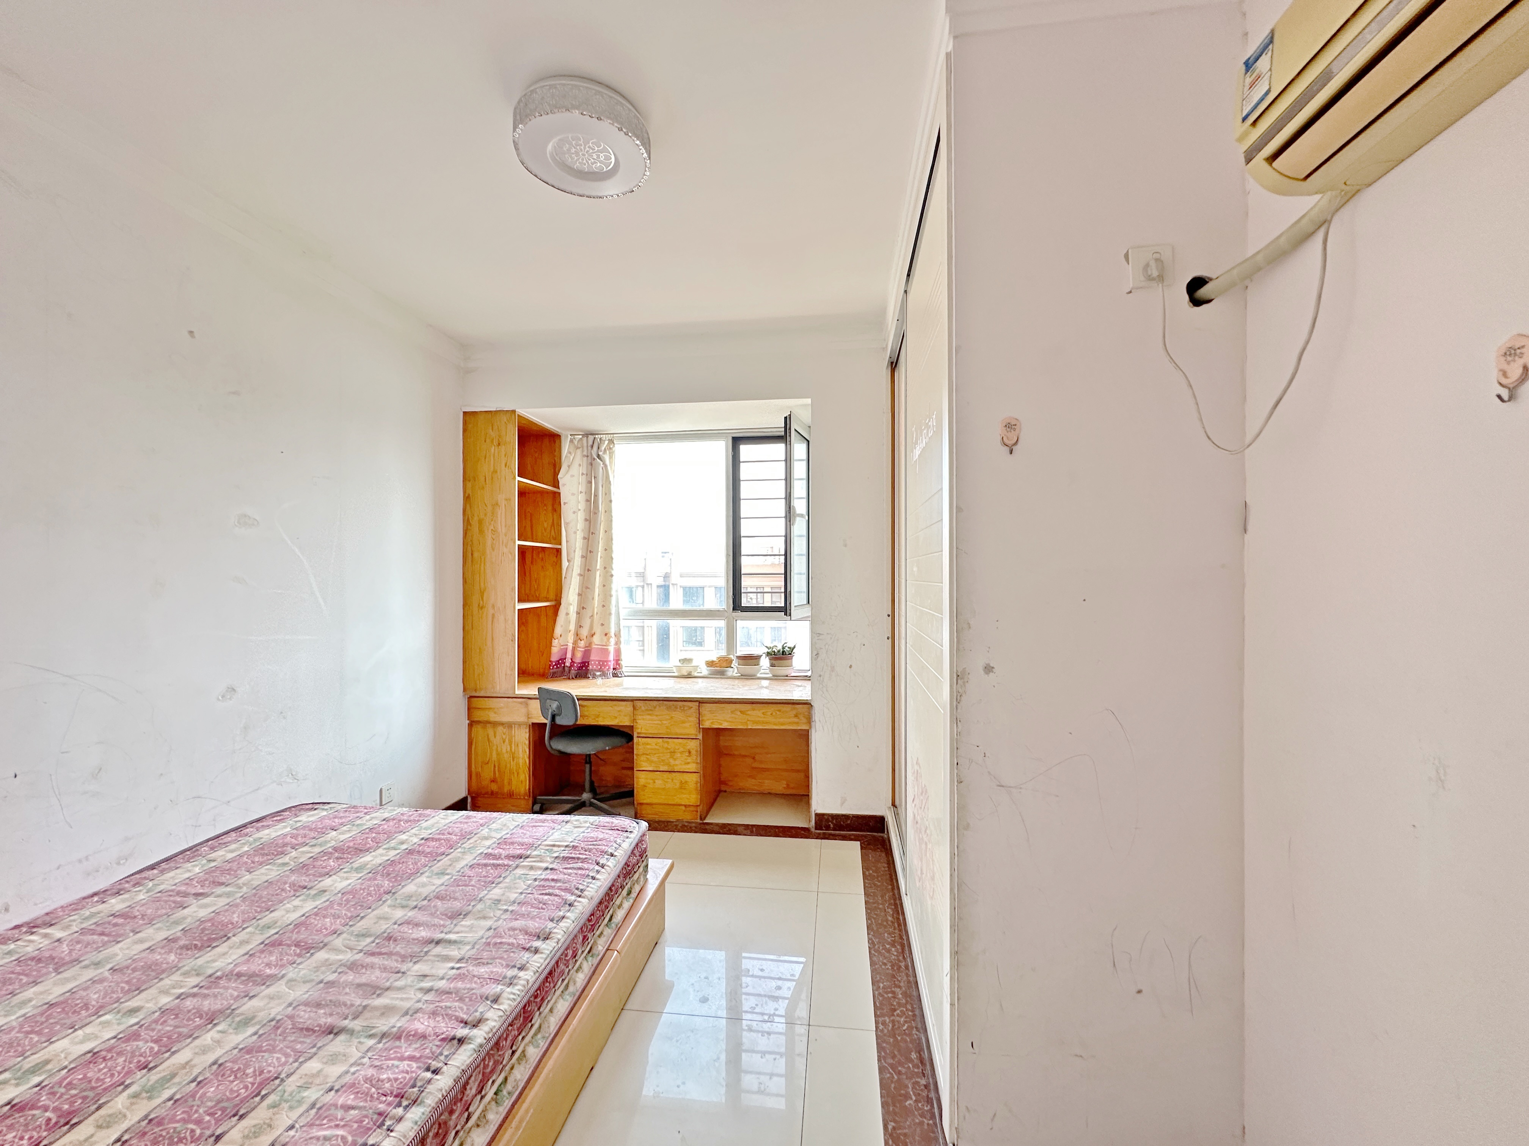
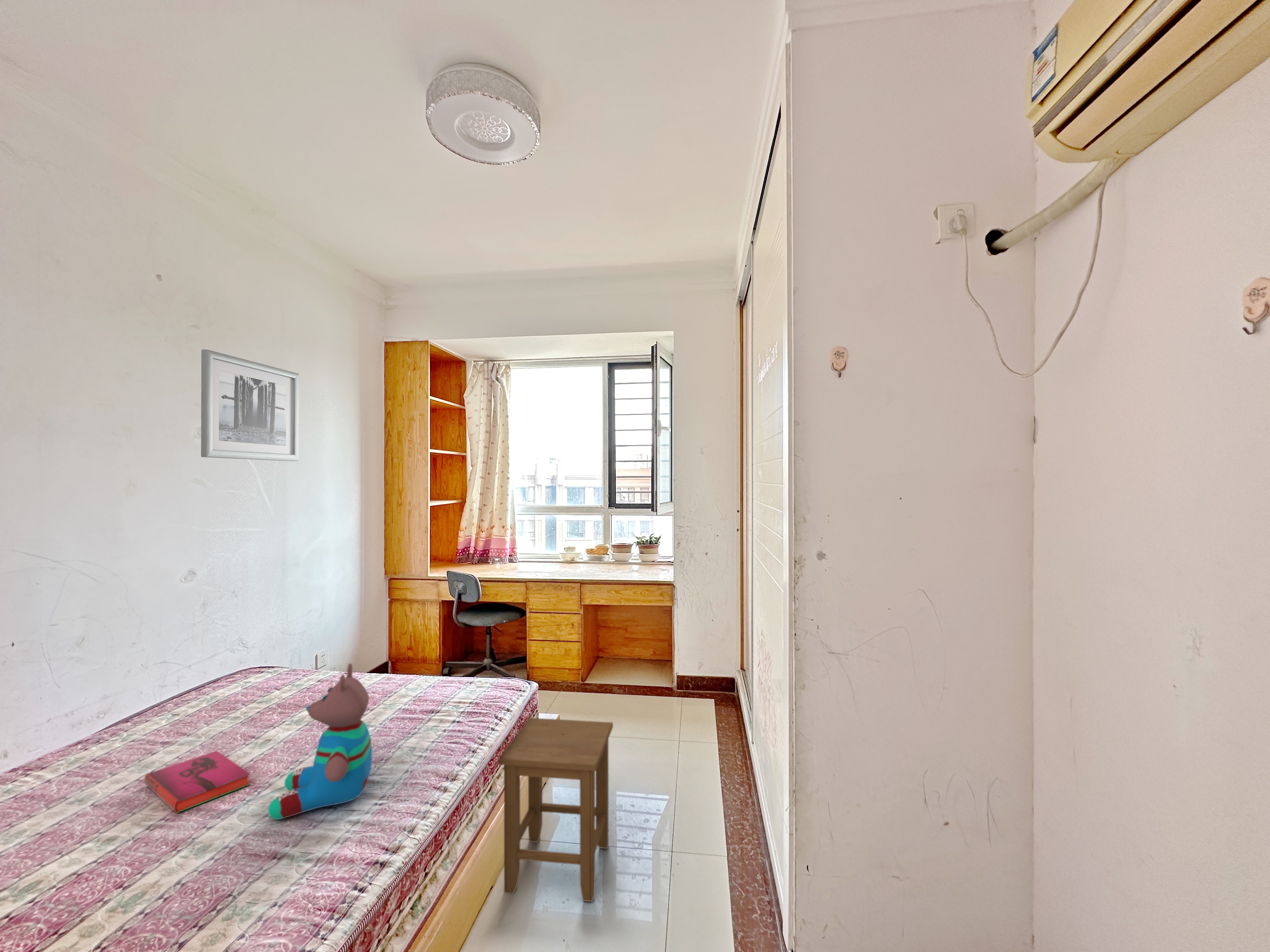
+ teddy bear [268,663,373,820]
+ wall art [201,349,300,462]
+ hardback book [144,750,251,814]
+ stool [498,717,613,902]
